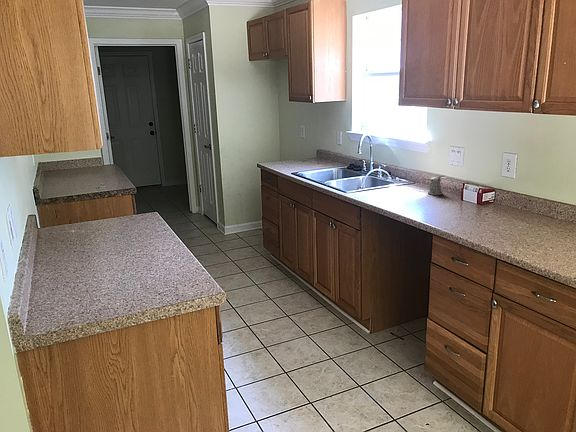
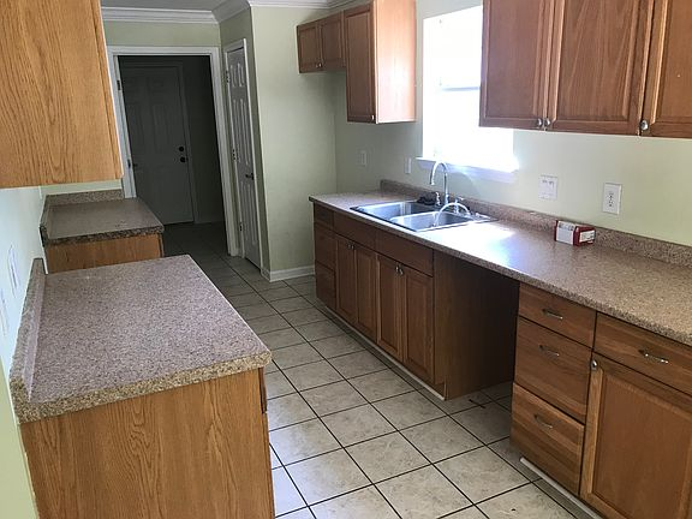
- pepper shaker [423,176,443,196]
